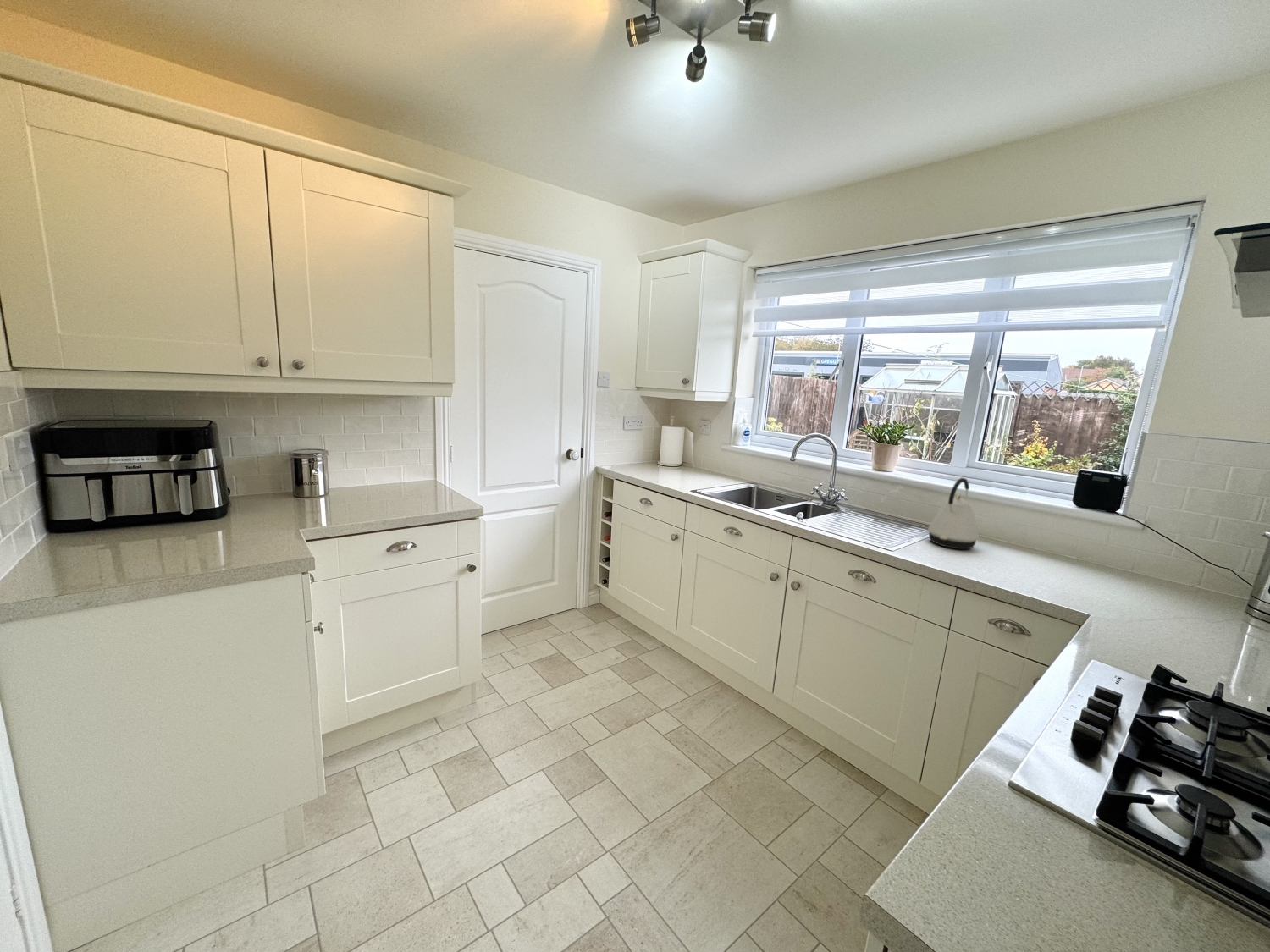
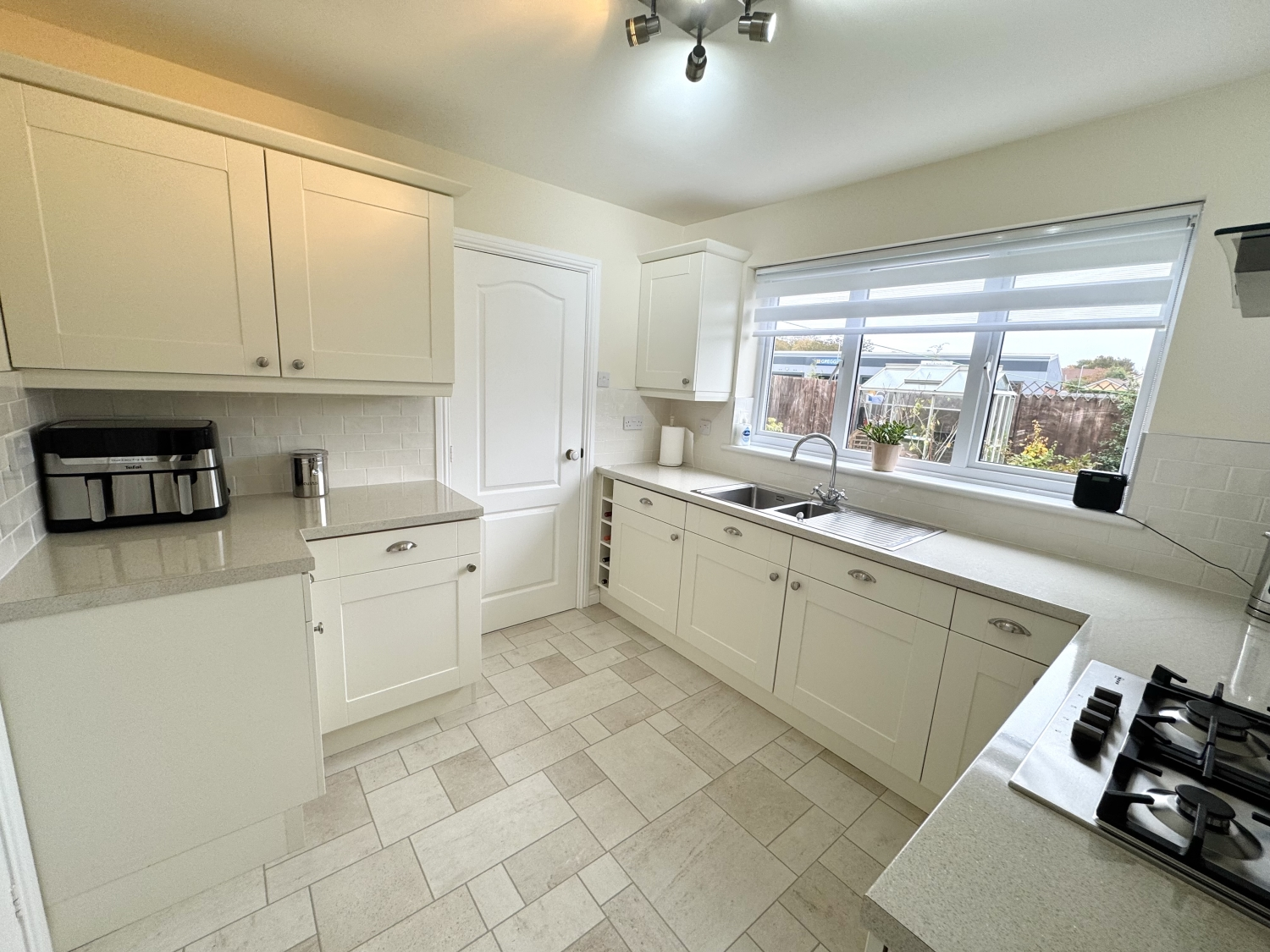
- kettle [927,477,980,550]
